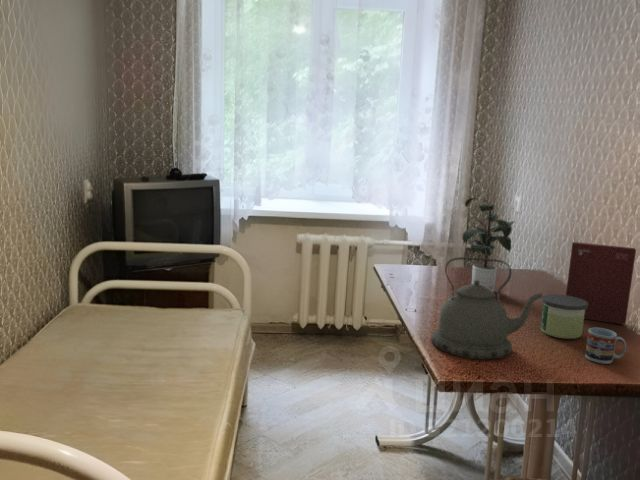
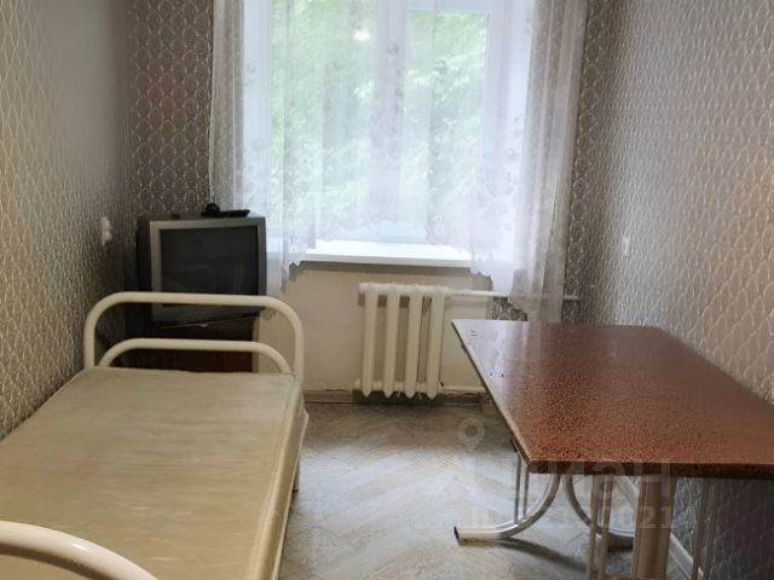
- book [565,241,637,325]
- cup [584,327,628,365]
- potted plant [461,196,516,292]
- candle [540,294,588,340]
- kettle [430,256,543,360]
